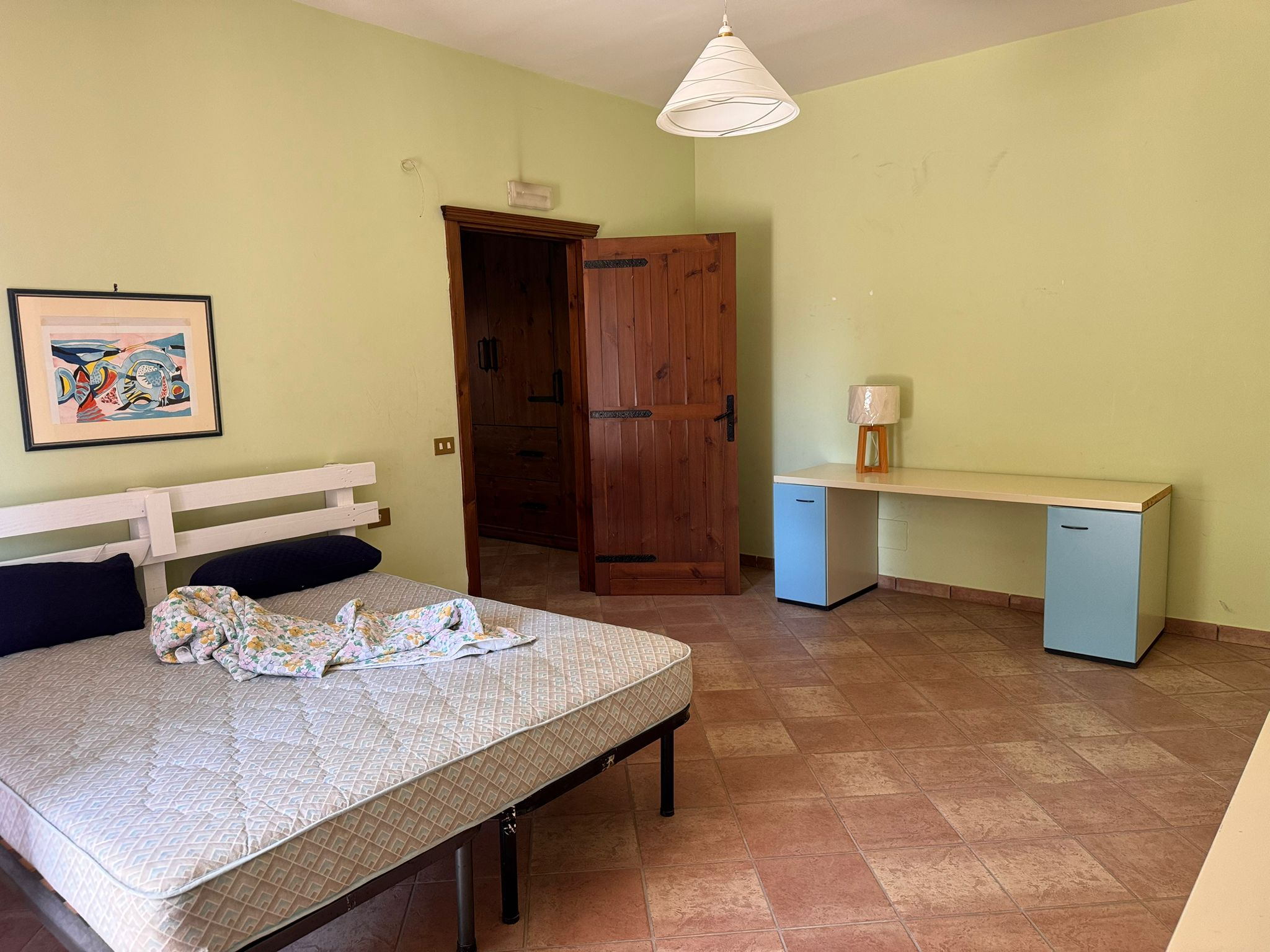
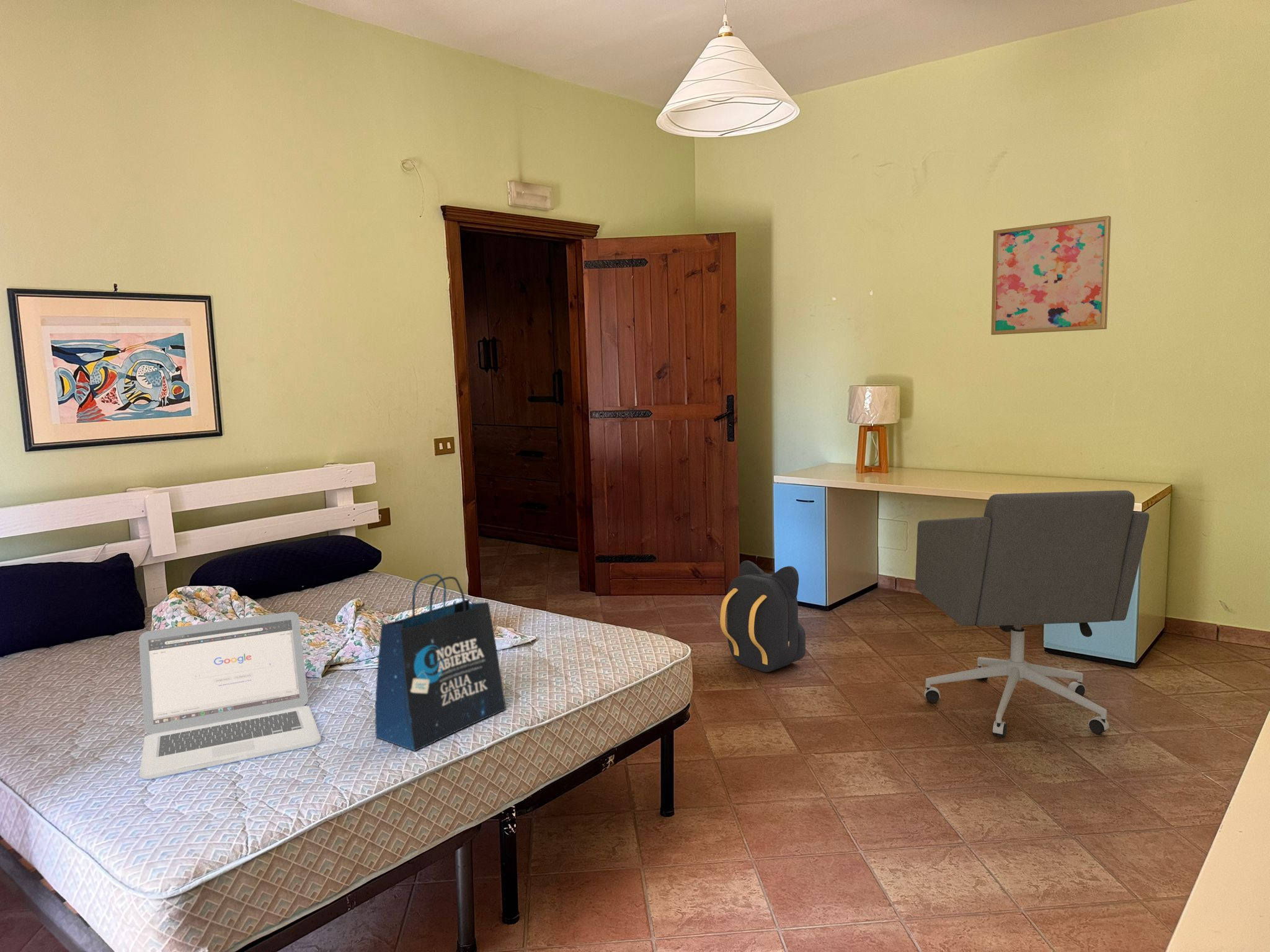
+ office chair [915,490,1150,738]
+ tote bag [375,573,507,752]
+ laptop [138,611,321,780]
+ wall art [990,215,1112,335]
+ backpack [719,560,806,673]
